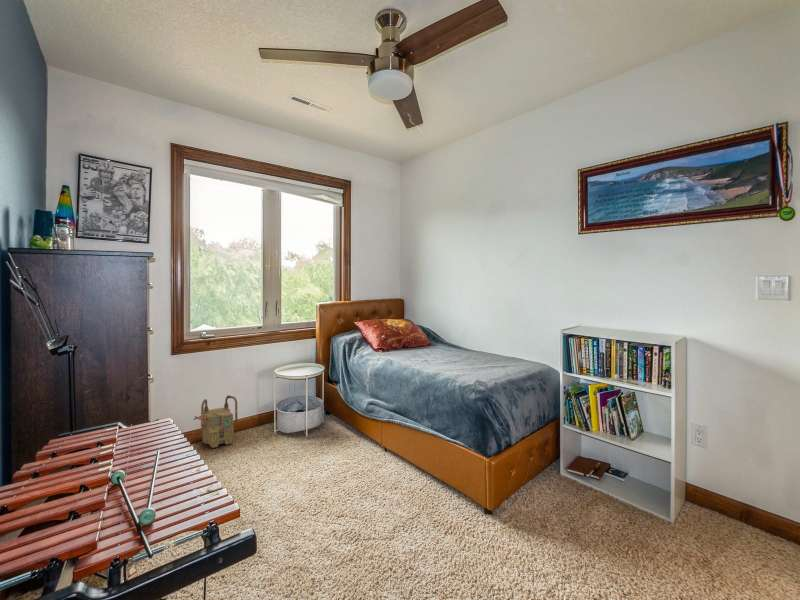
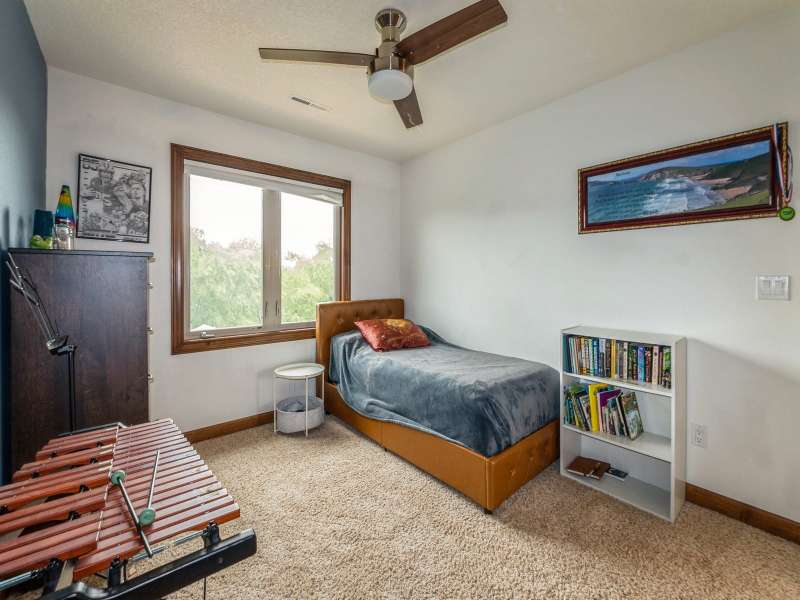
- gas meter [192,394,238,449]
